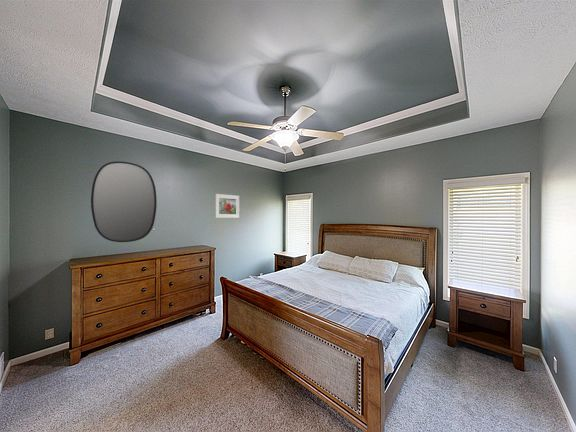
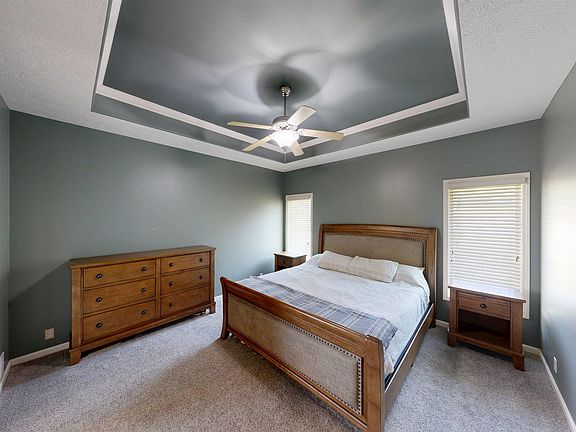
- home mirror [90,161,158,243]
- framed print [214,193,240,219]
